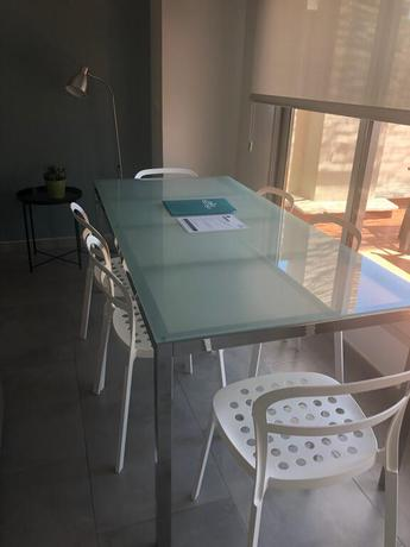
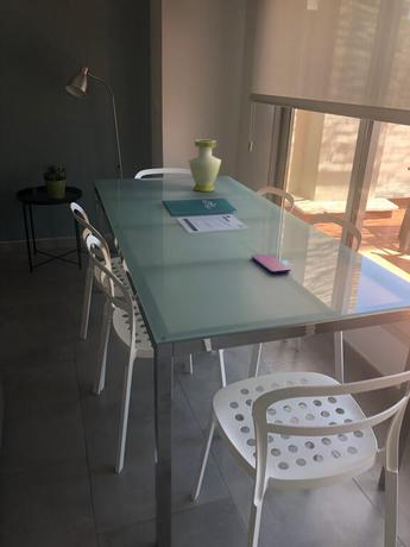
+ smartphone [251,253,291,275]
+ vase [188,139,222,193]
